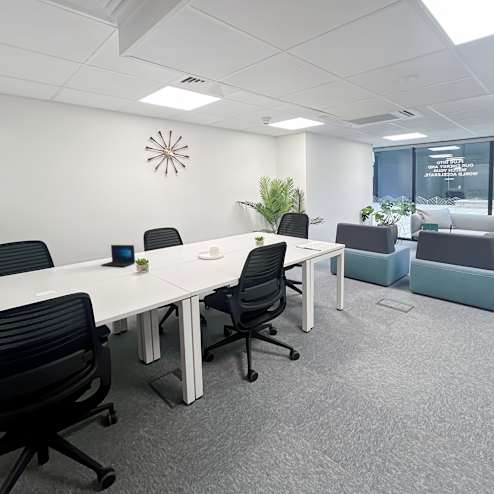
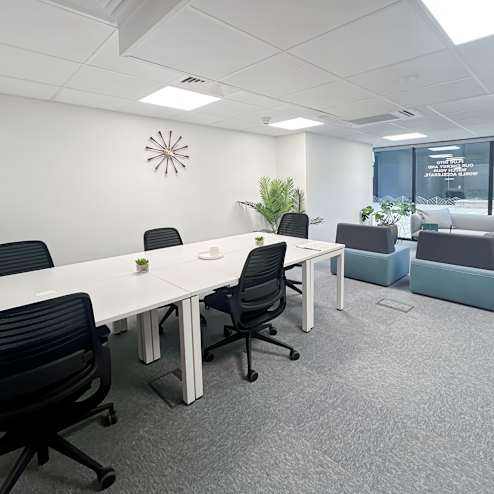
- laptop [101,244,136,267]
